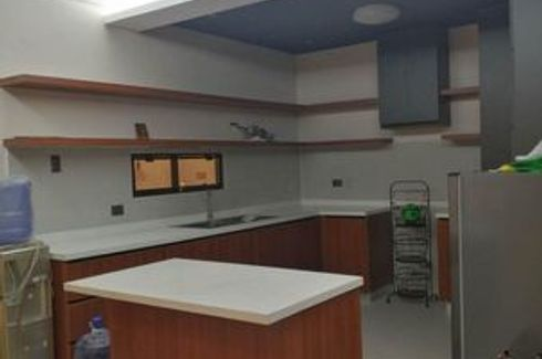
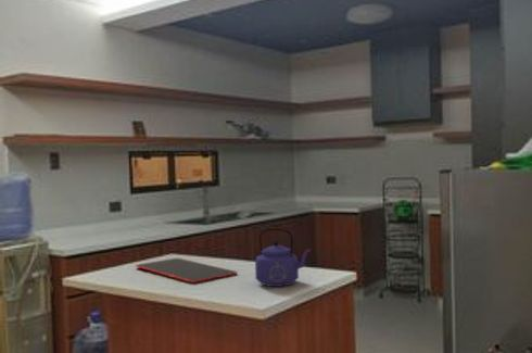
+ kettle [254,227,312,288]
+ cutting board [135,257,238,285]
